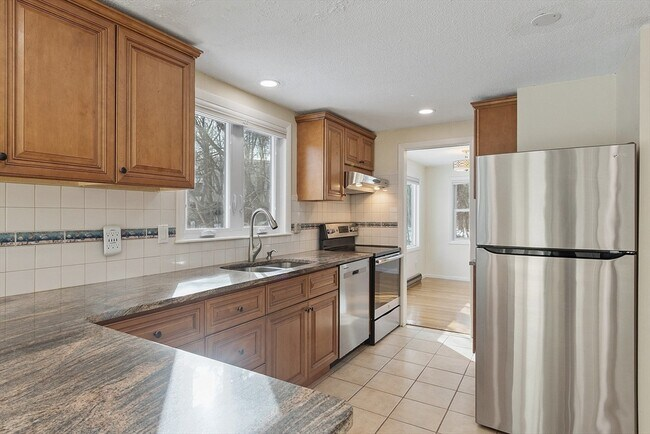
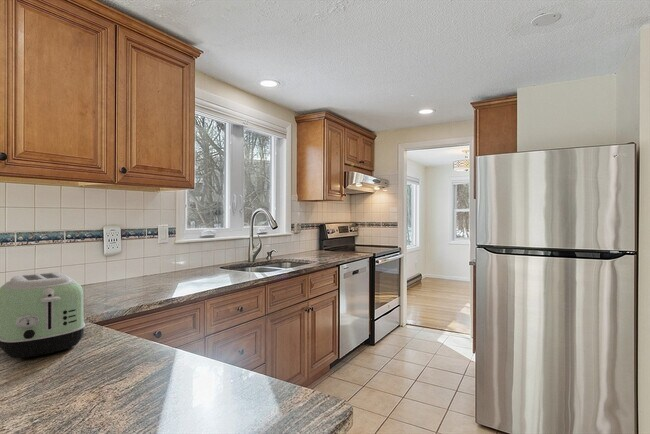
+ toaster [0,272,86,360]
